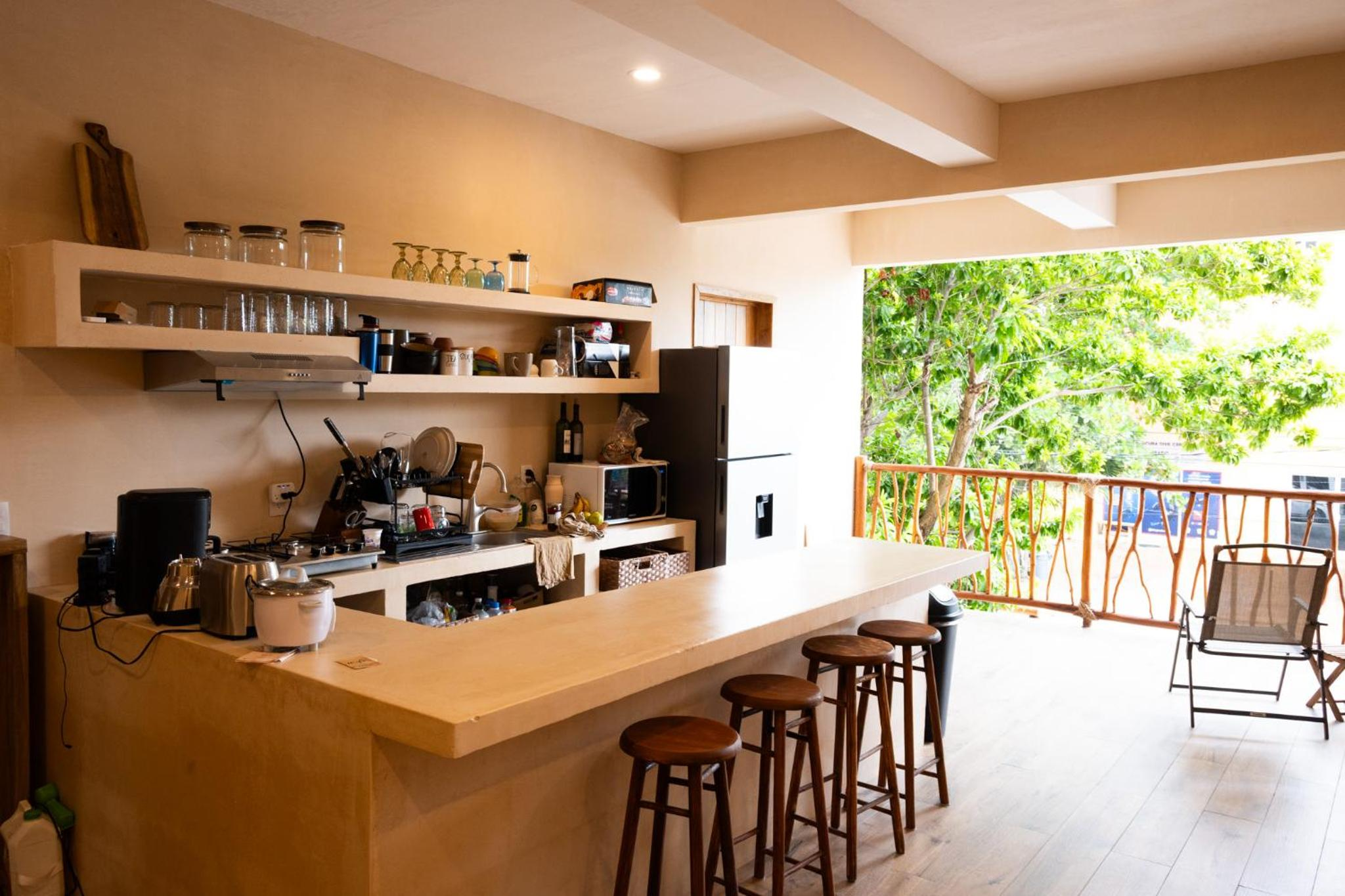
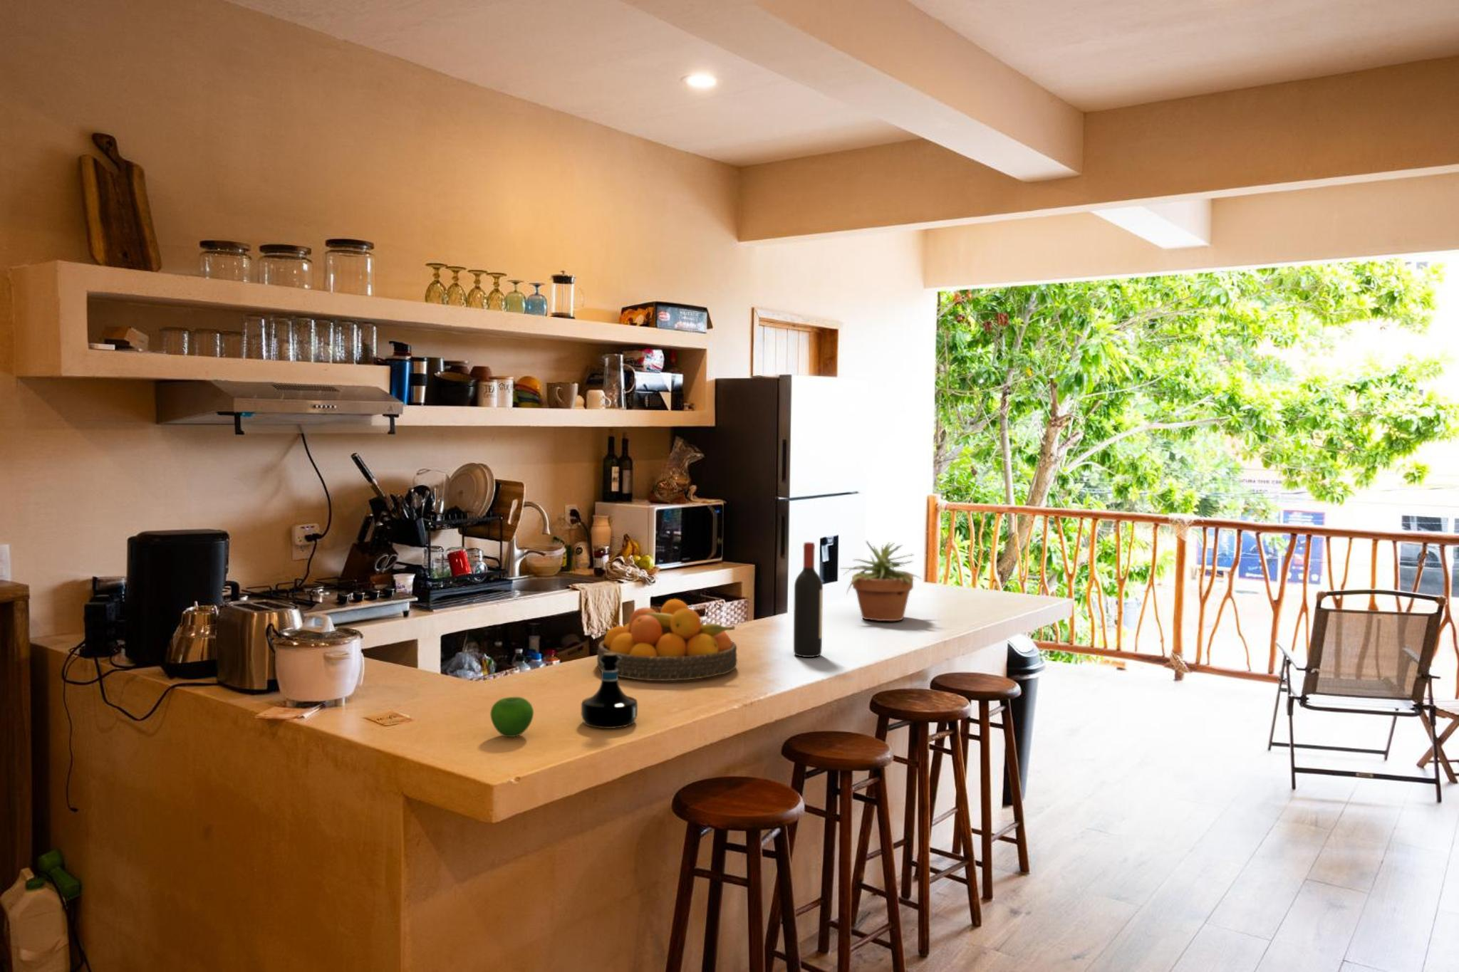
+ apple [489,696,535,738]
+ potted plant [839,540,922,622]
+ fruit bowl [597,598,738,681]
+ tequila bottle [580,653,638,729]
+ wine bottle [793,541,823,658]
